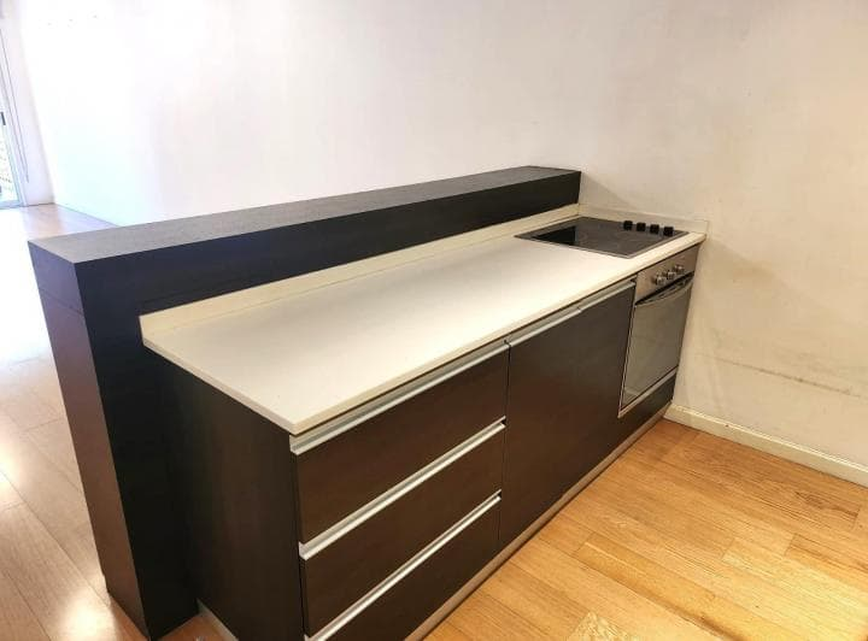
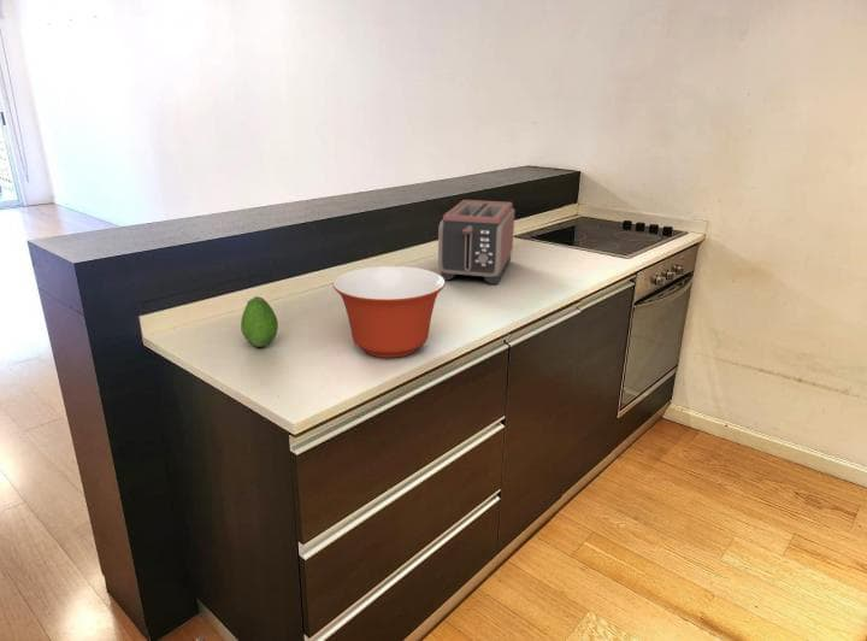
+ toaster [437,199,517,286]
+ mixing bowl [331,265,447,359]
+ fruit [240,295,279,348]
